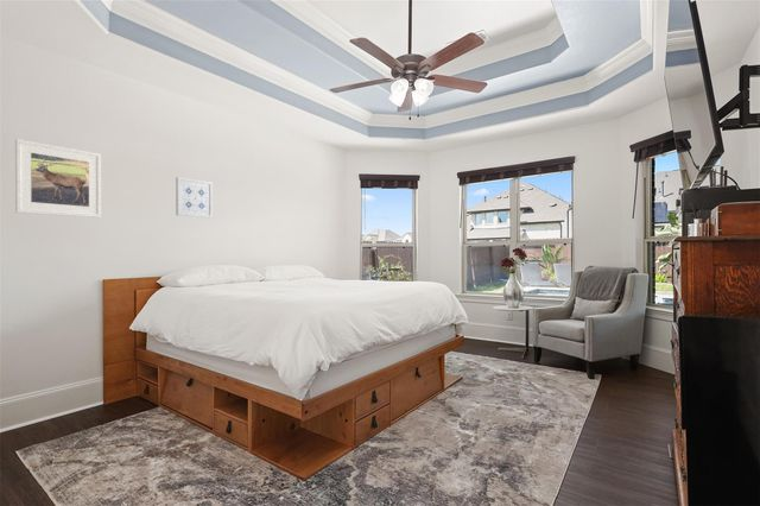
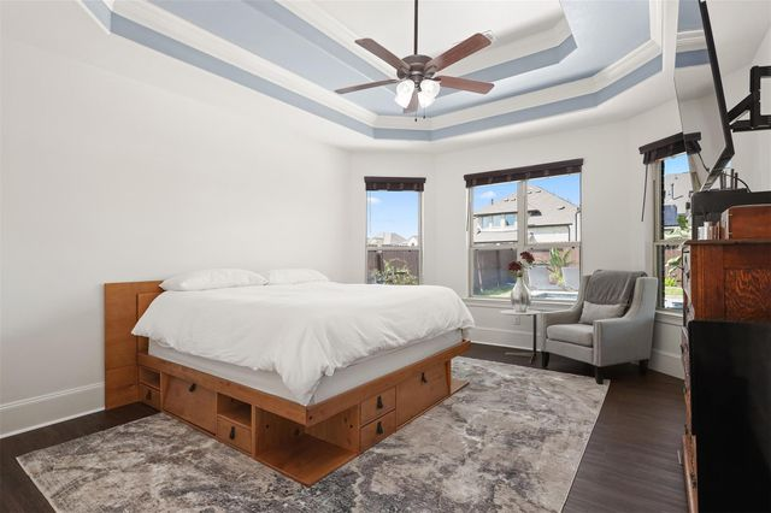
- wall art [175,176,214,219]
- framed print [14,138,102,219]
